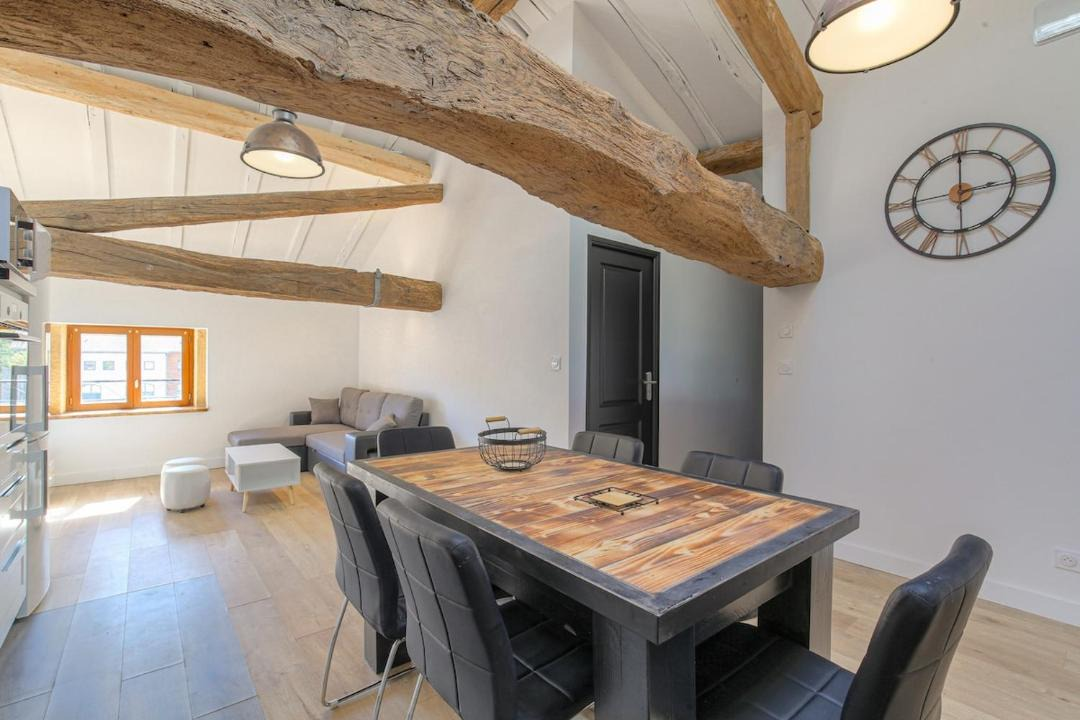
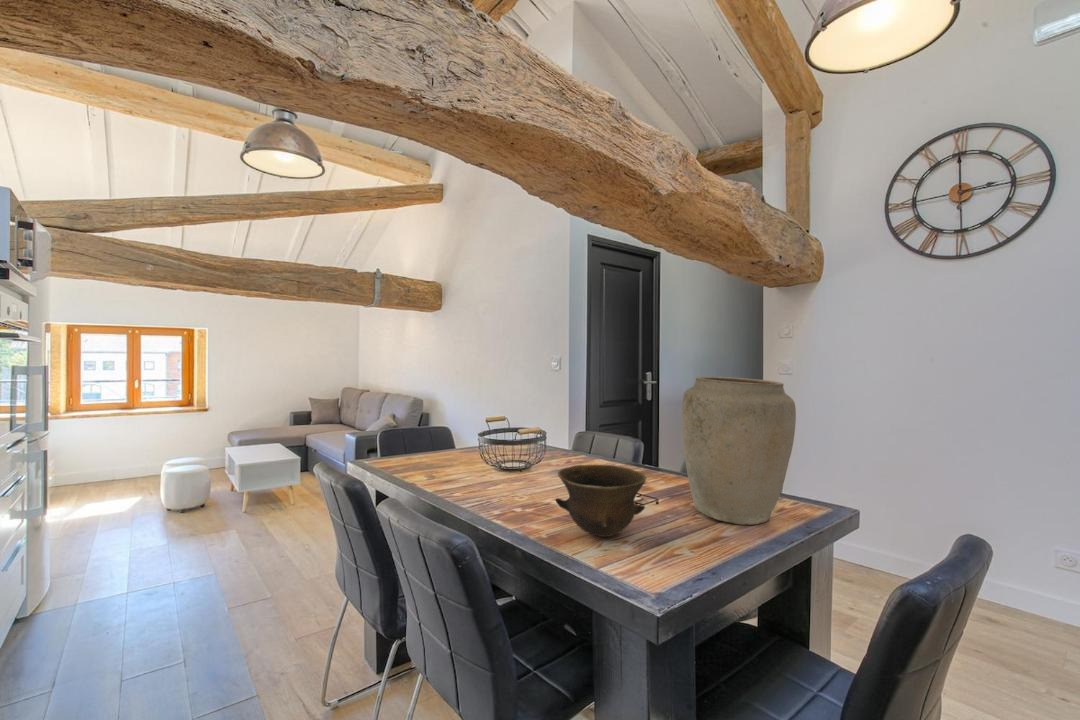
+ bowl [555,464,648,538]
+ vase [681,375,797,526]
